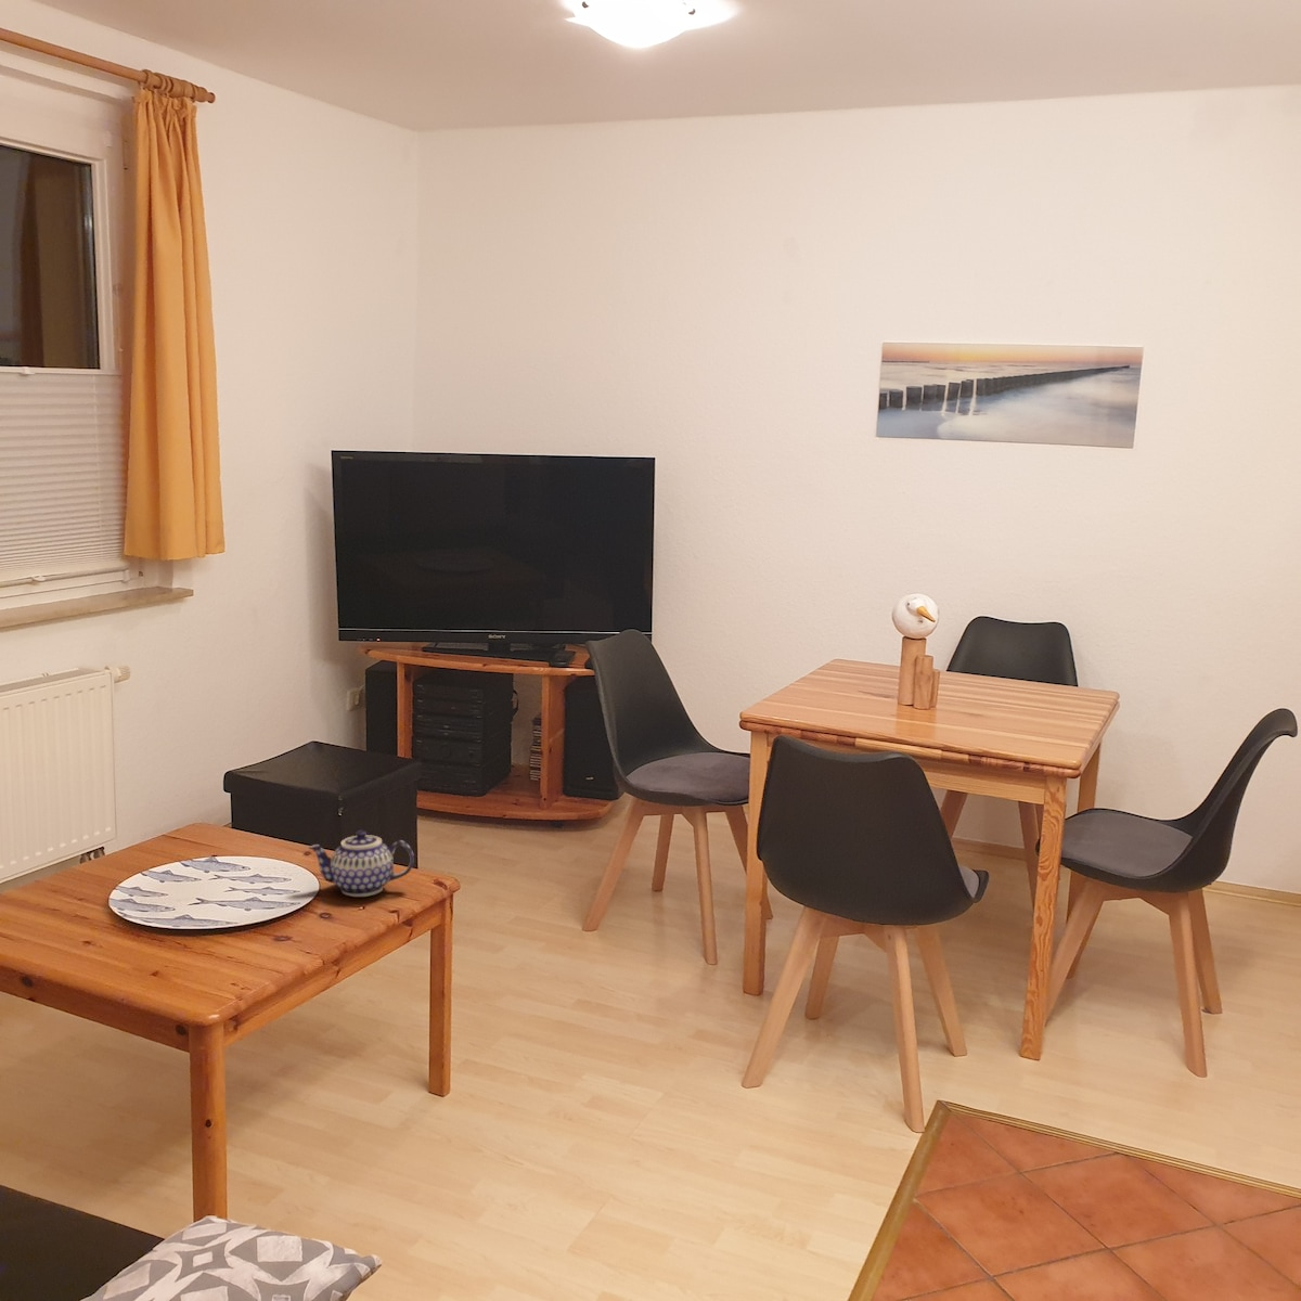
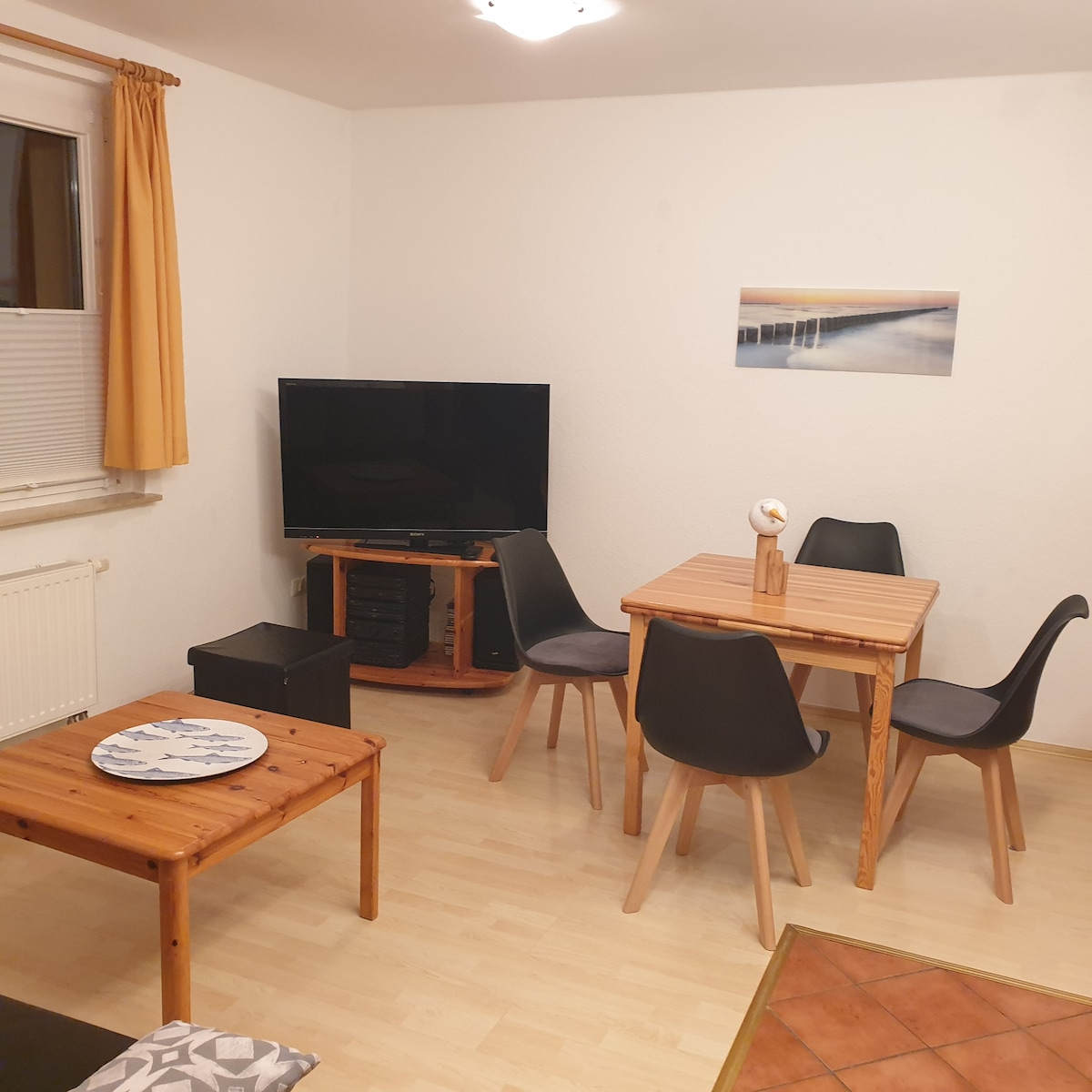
- teapot [307,829,416,897]
